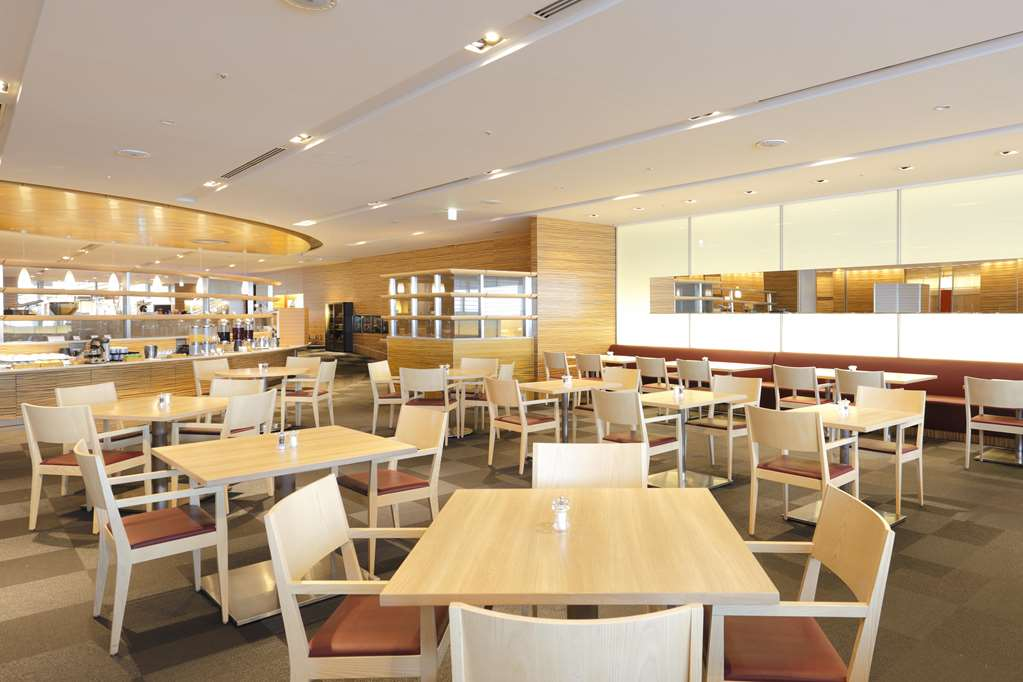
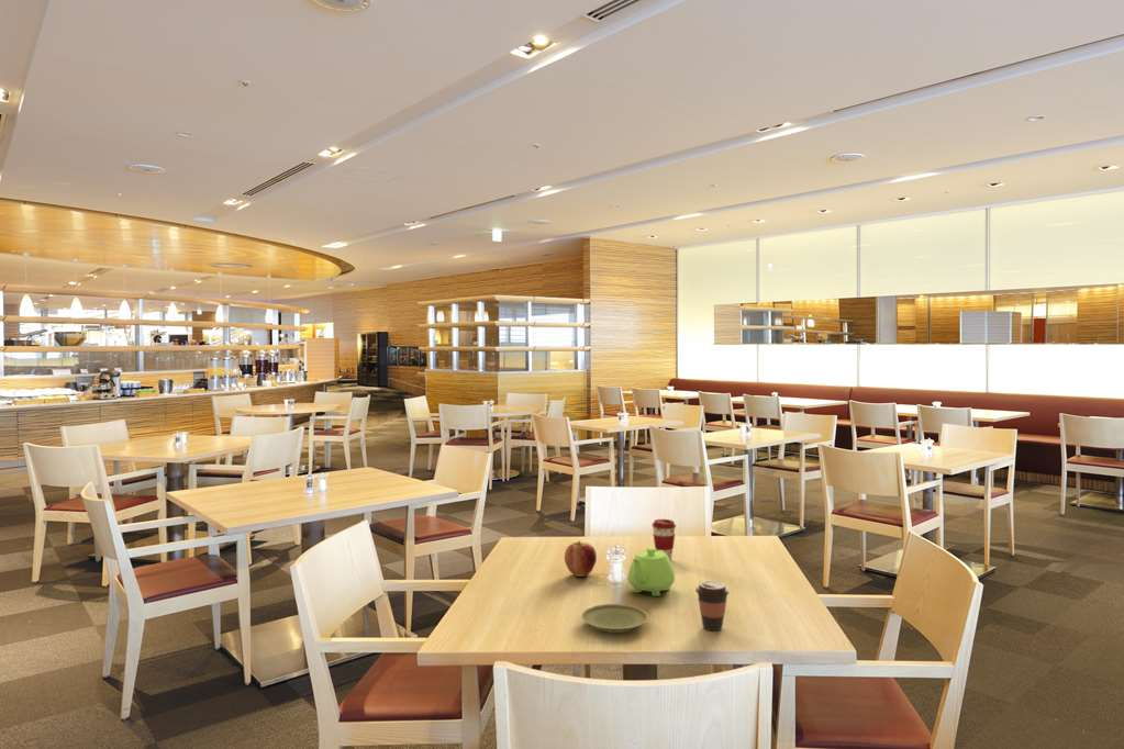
+ apple [564,540,598,578]
+ plate [580,603,649,634]
+ coffee cup [650,518,677,561]
+ coffee cup [694,580,731,631]
+ teapot [626,547,676,597]
